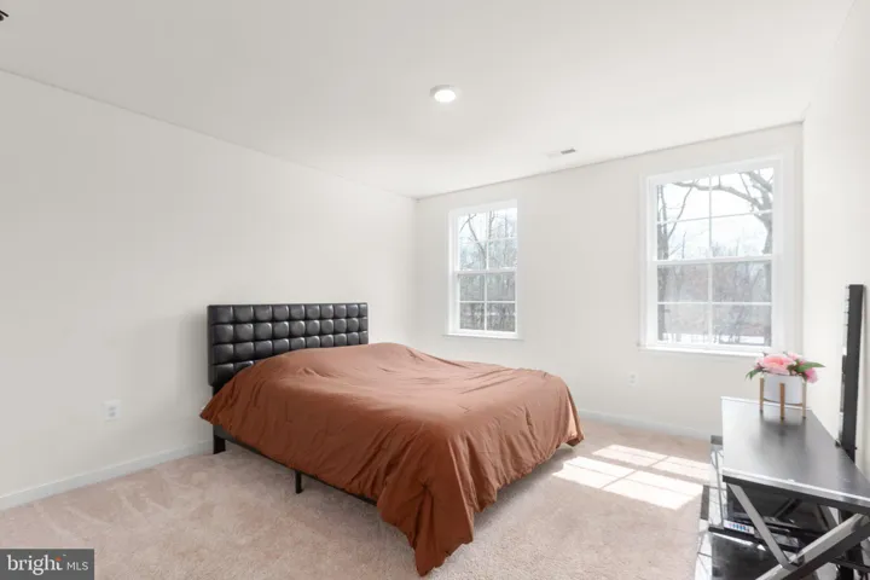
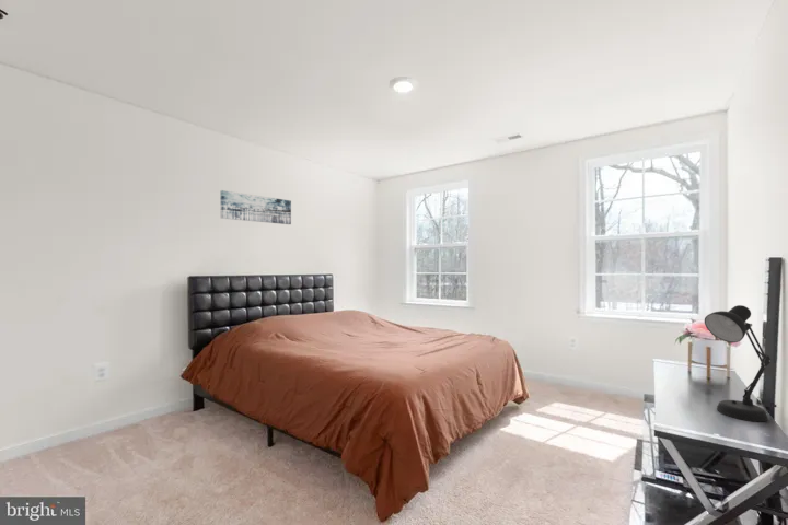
+ wall art [219,189,292,225]
+ desk lamp [704,304,772,422]
